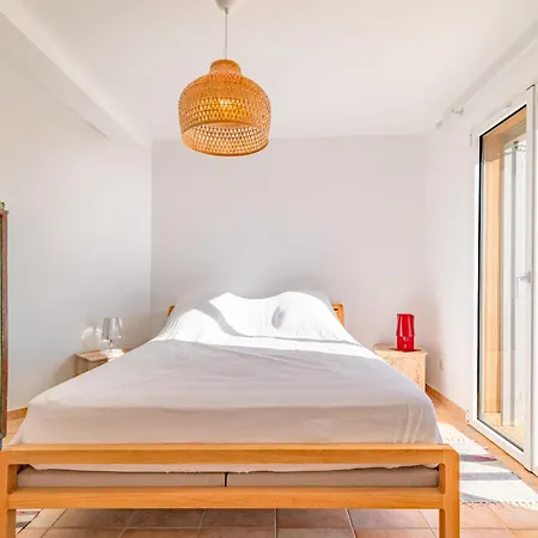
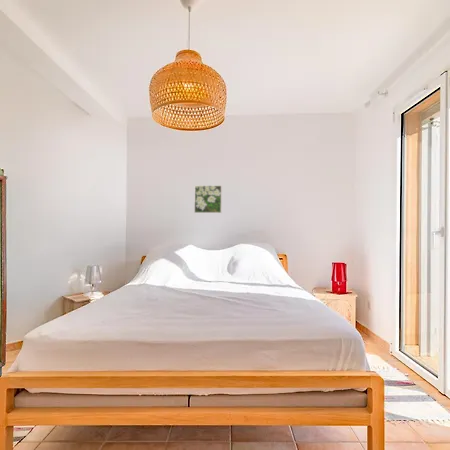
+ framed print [193,184,223,214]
